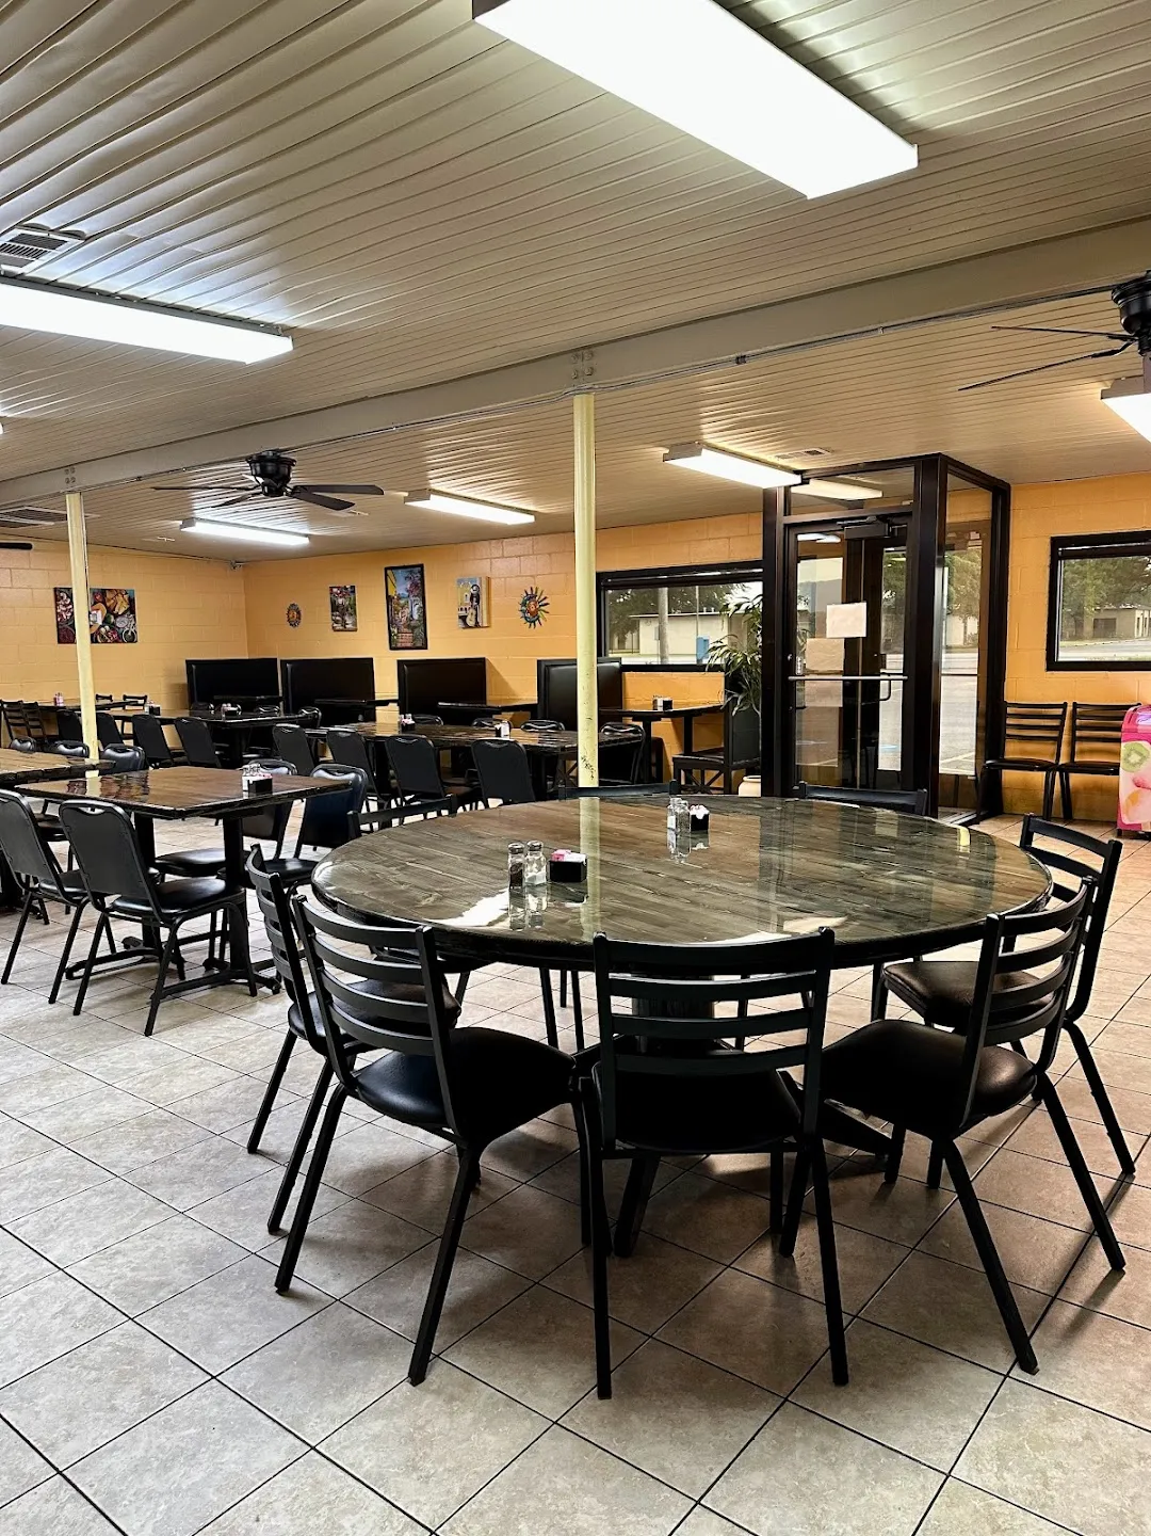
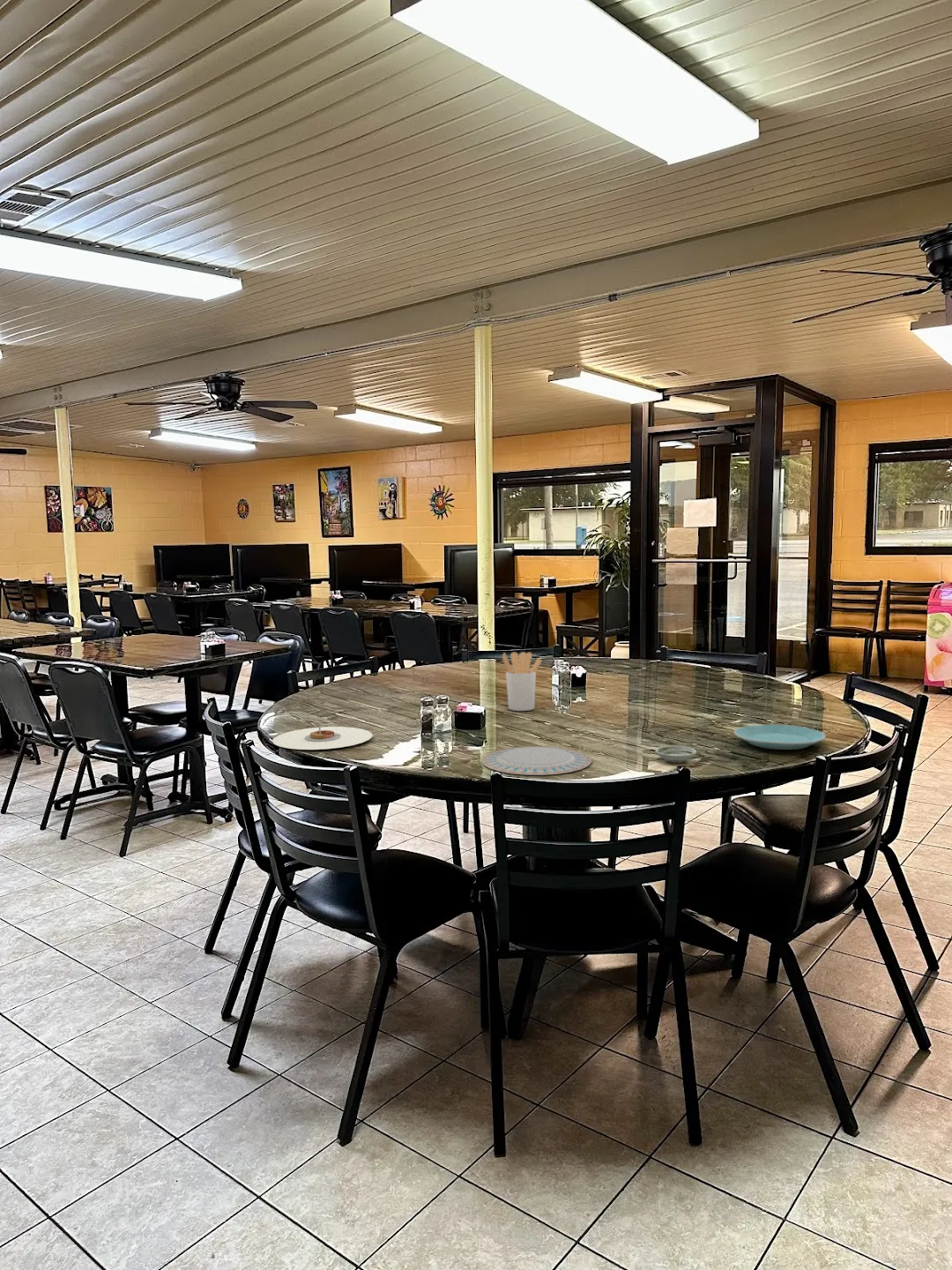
+ chinaware [480,745,592,776]
+ utensil holder [502,651,543,712]
+ plate [271,725,373,751]
+ plate [733,723,827,751]
+ saucer [655,745,697,764]
